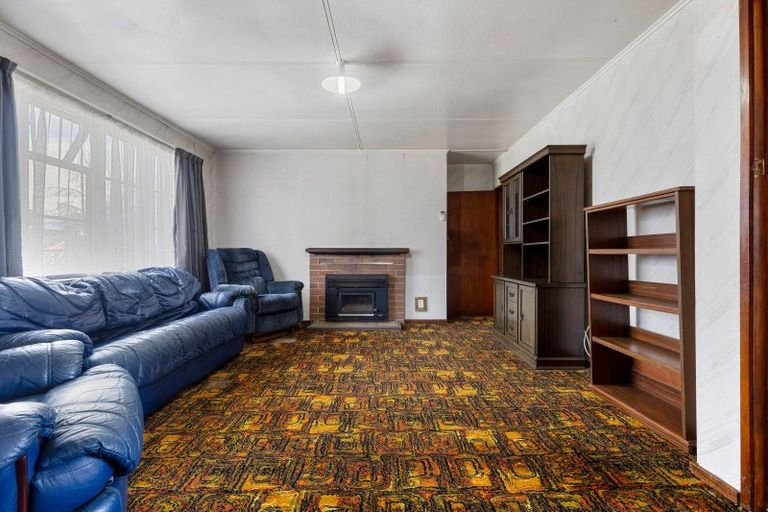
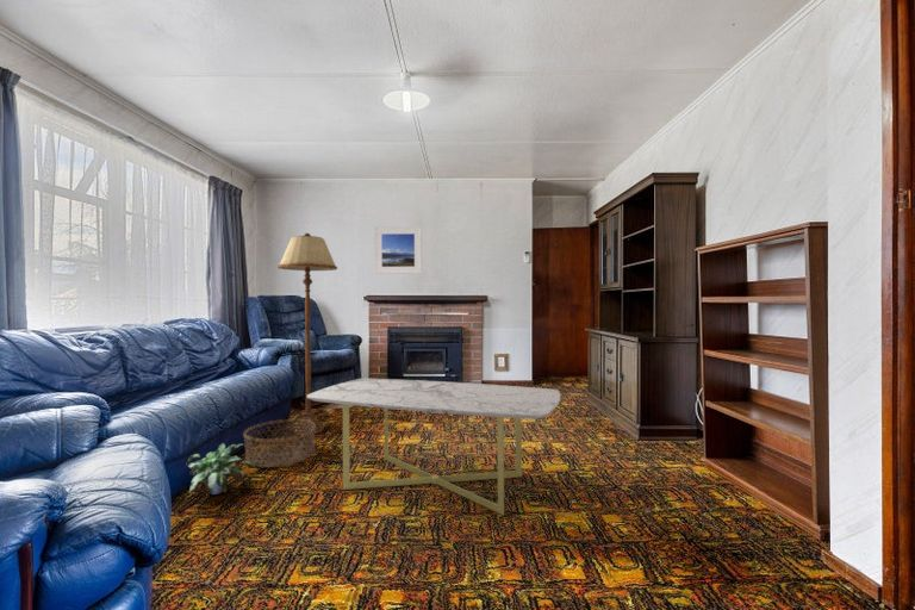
+ coffee table [307,378,561,516]
+ basket [243,418,316,468]
+ floor lamp [276,232,338,436]
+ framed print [373,225,423,275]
+ potted plant [187,442,259,496]
